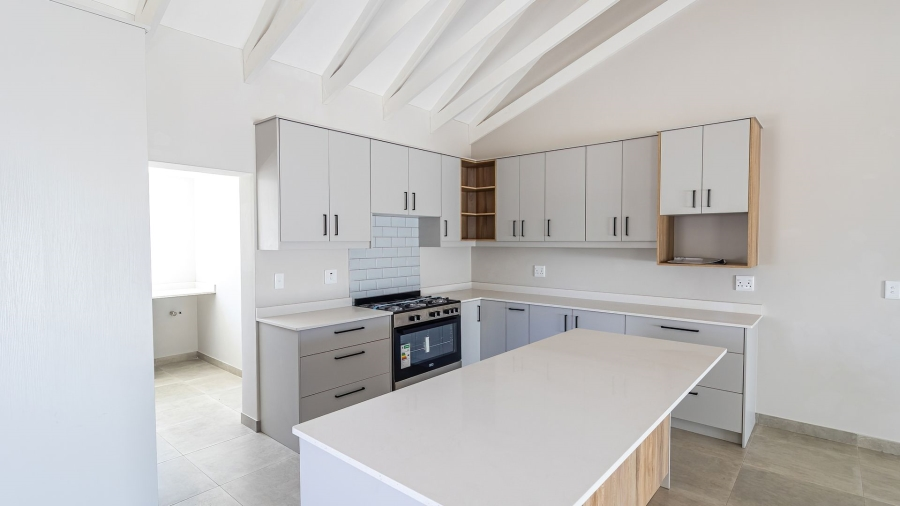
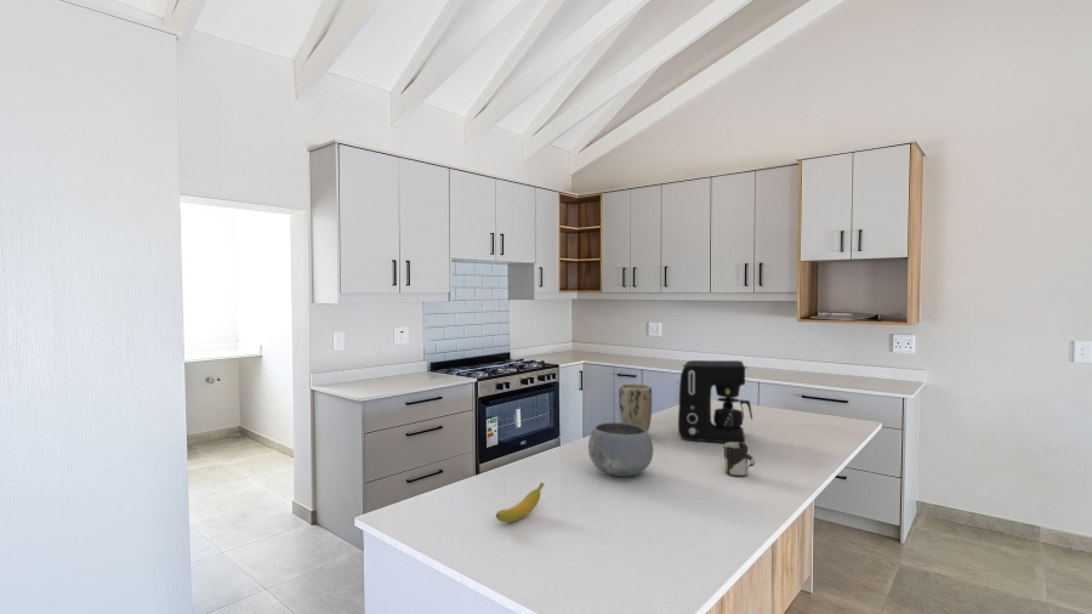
+ cup [723,443,756,478]
+ coffee maker [677,359,753,444]
+ bowl [587,421,654,478]
+ plant pot [618,382,653,433]
+ banana [495,482,545,524]
